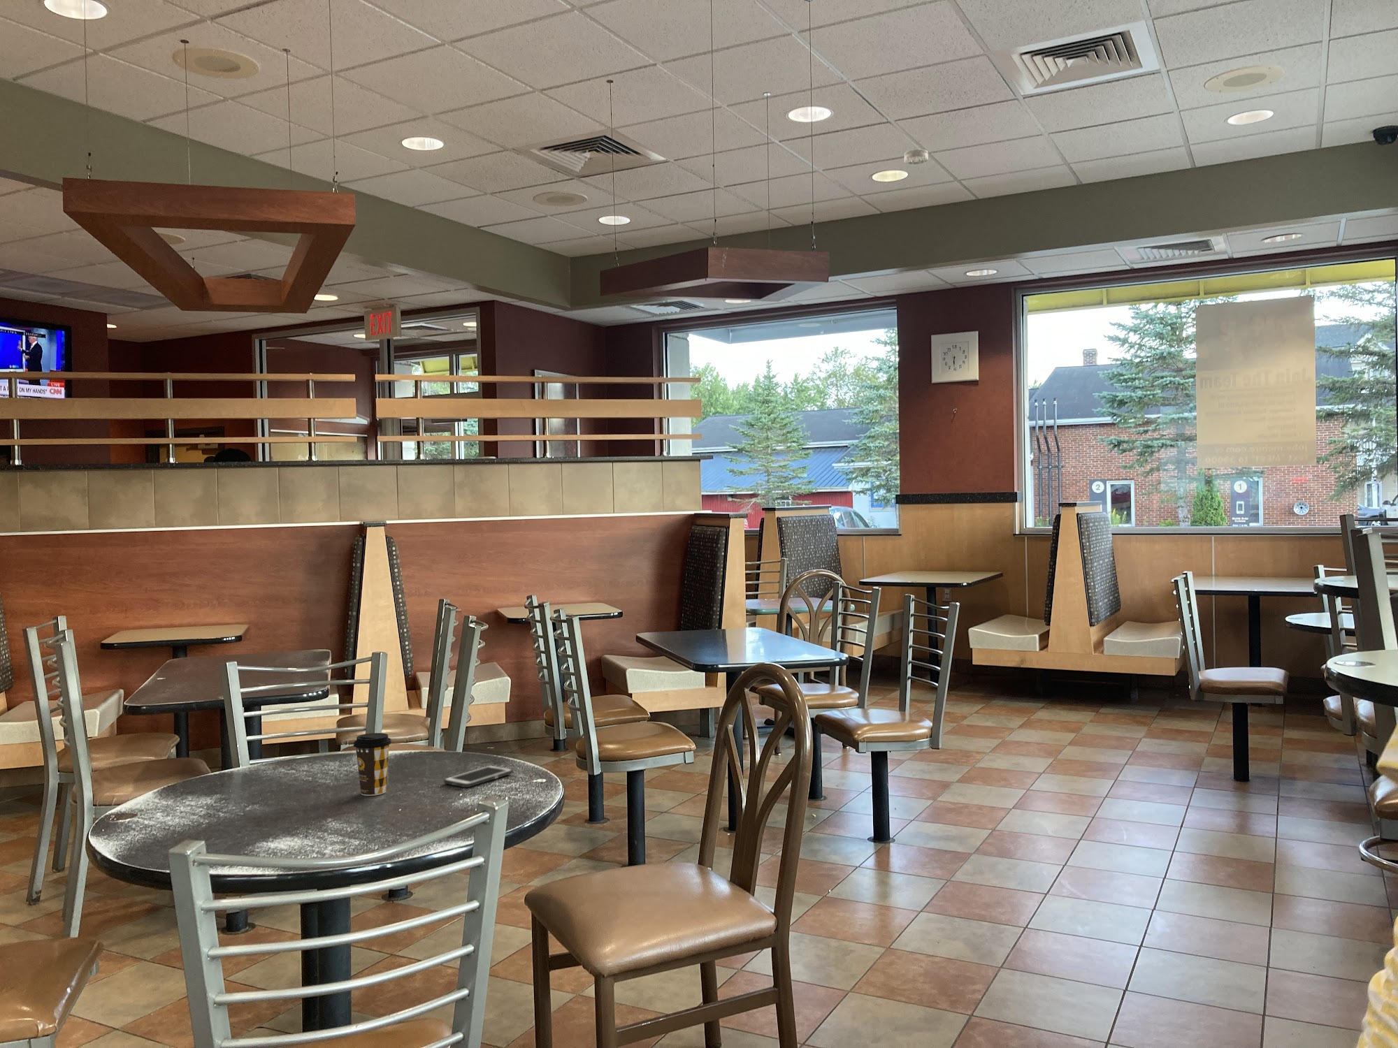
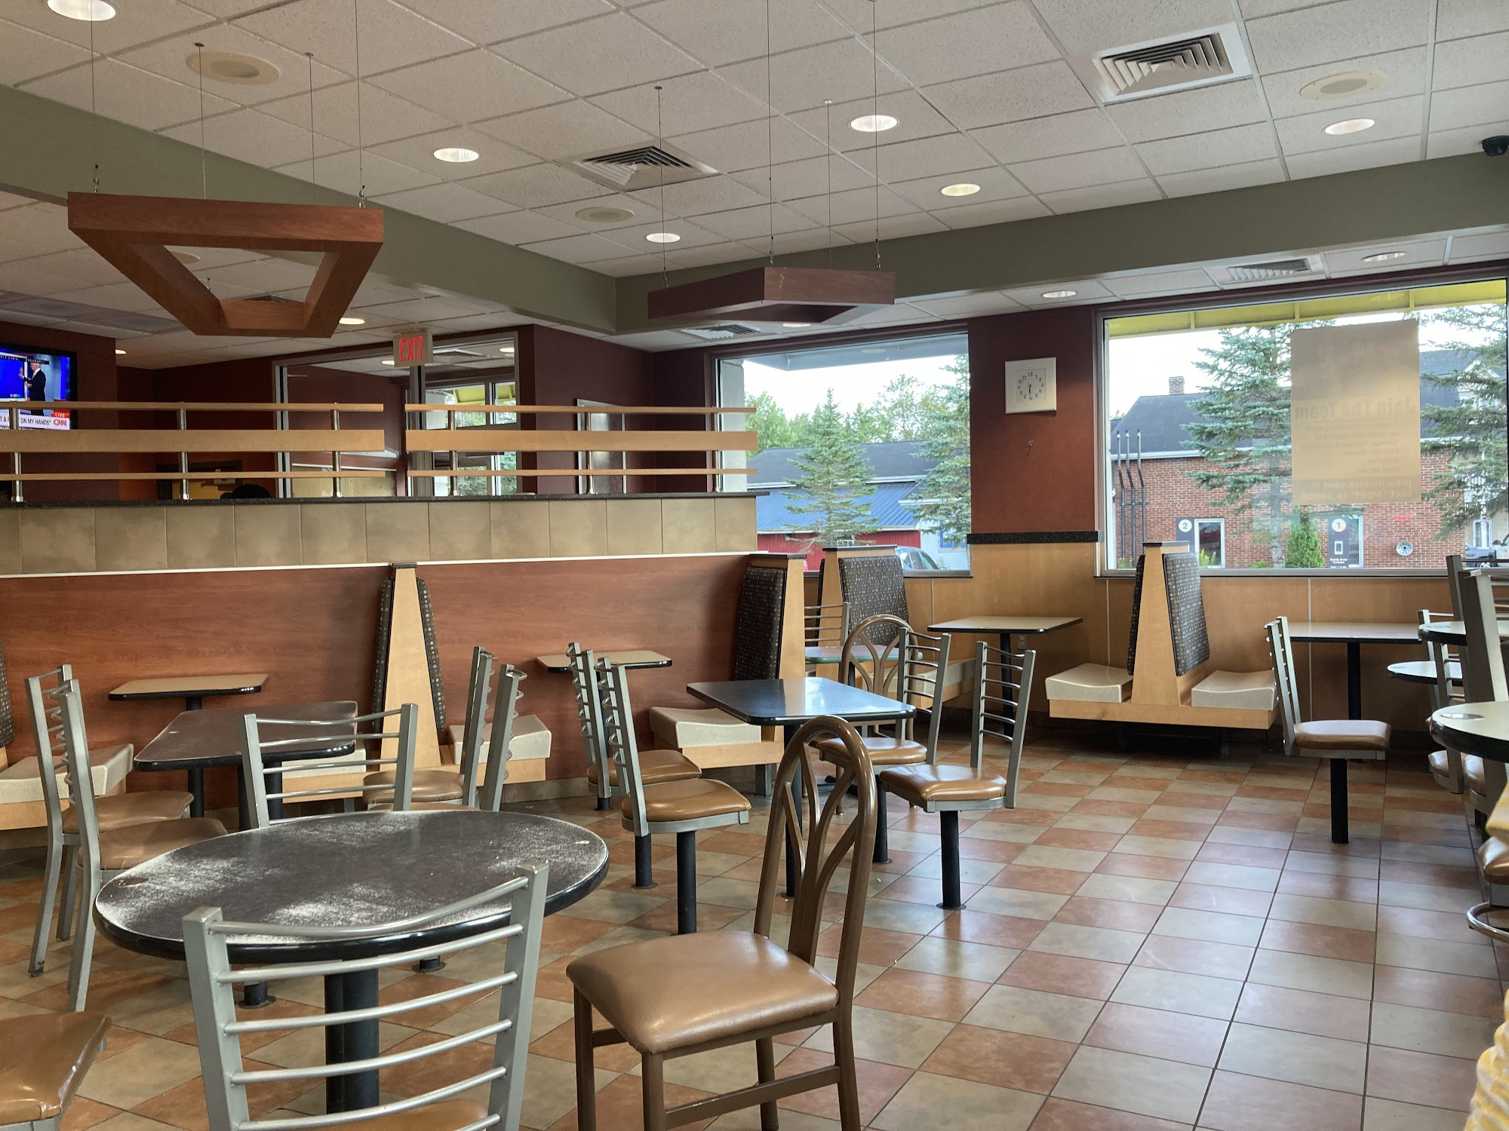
- coffee cup [353,732,392,797]
- smoke detector [904,149,929,165]
- cell phone [444,764,514,788]
